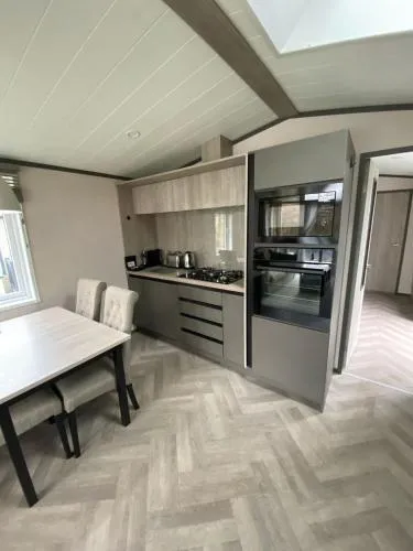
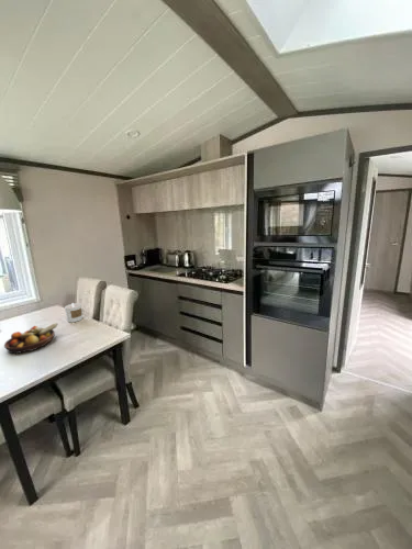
+ fruit bowl [3,322,58,355]
+ candle [64,302,83,323]
